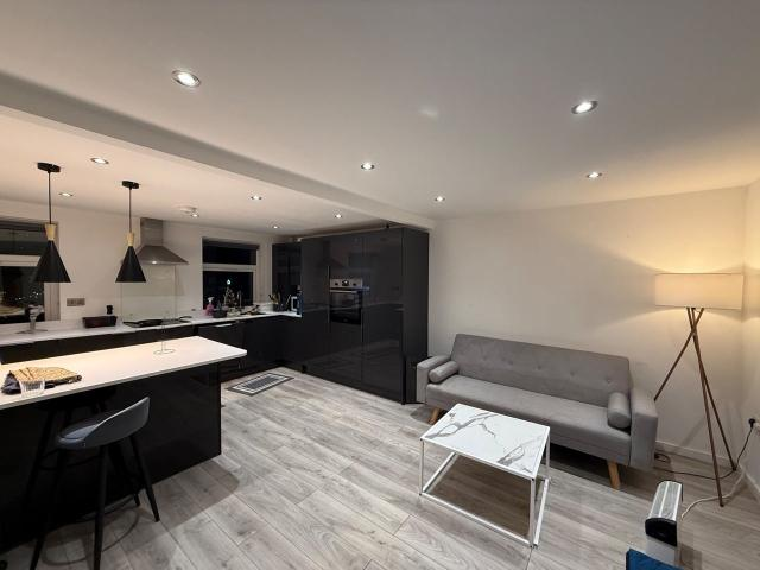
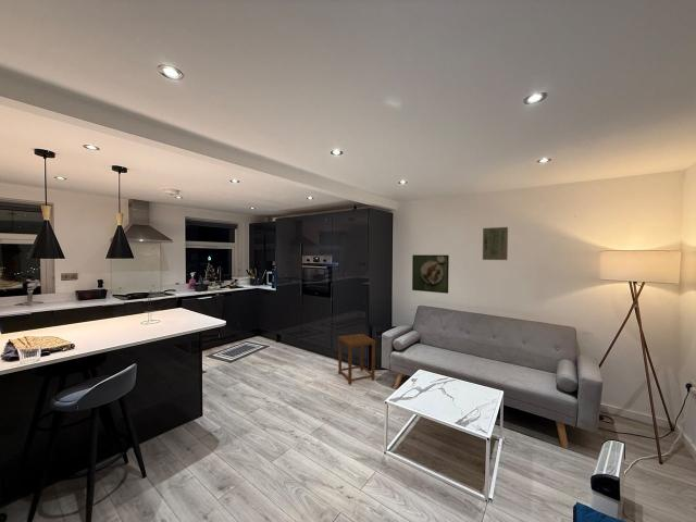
+ side table [337,333,377,386]
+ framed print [411,253,450,295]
+ wall art [482,226,509,261]
